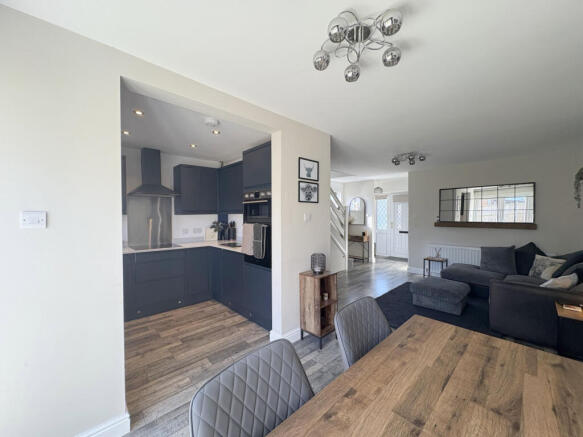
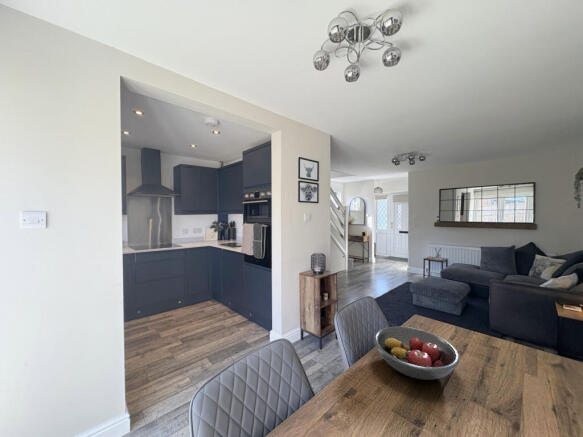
+ fruit bowl [373,325,461,381]
